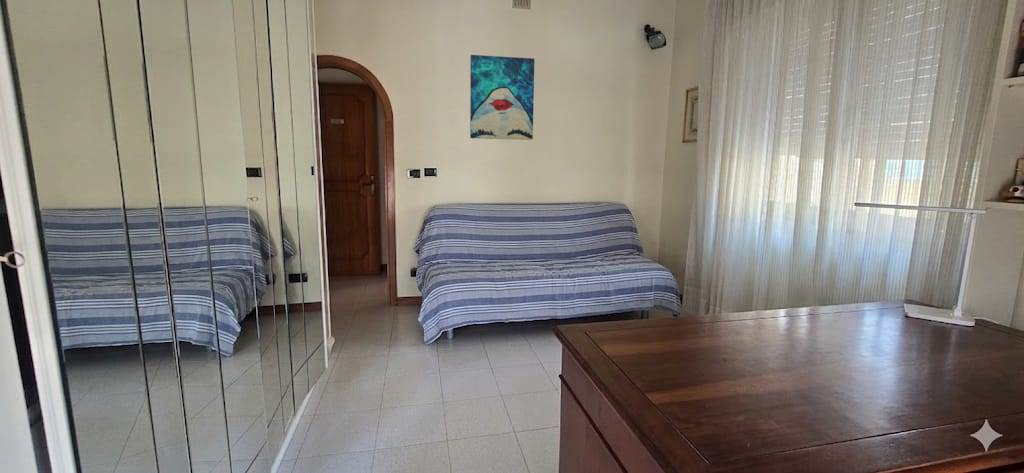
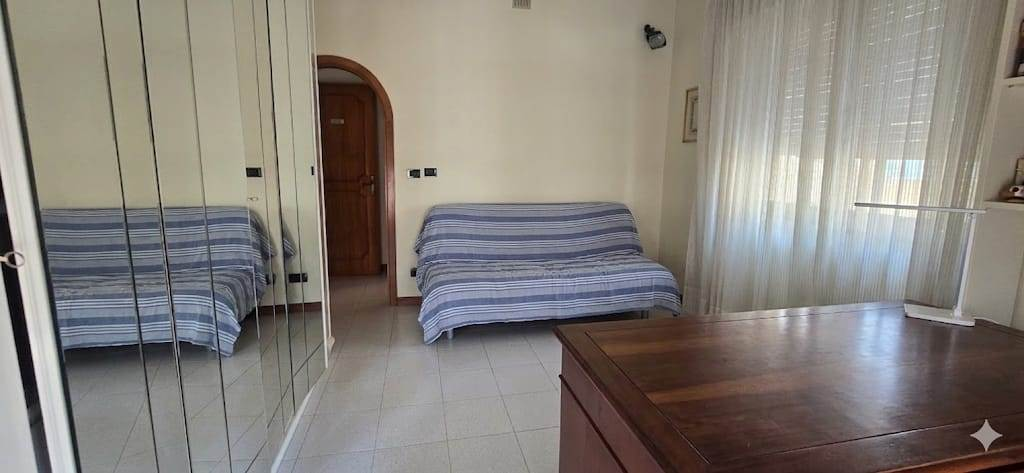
- wall art [469,54,535,141]
